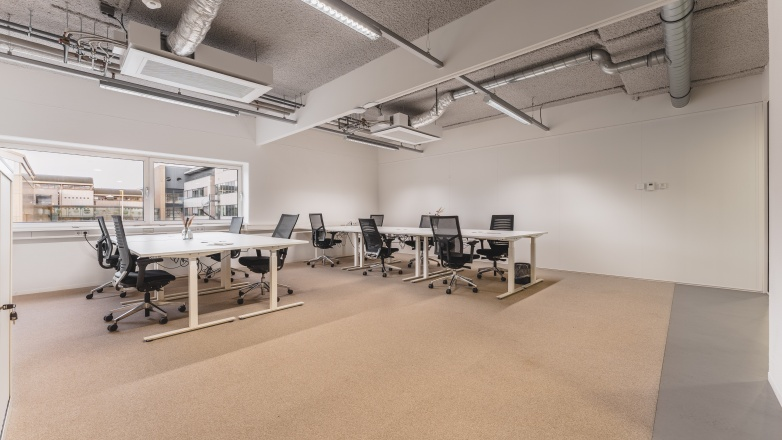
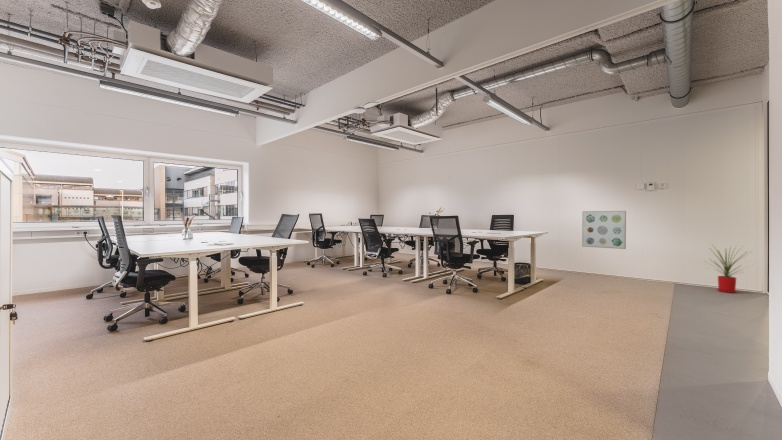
+ wall art [581,210,627,250]
+ house plant [704,242,755,294]
